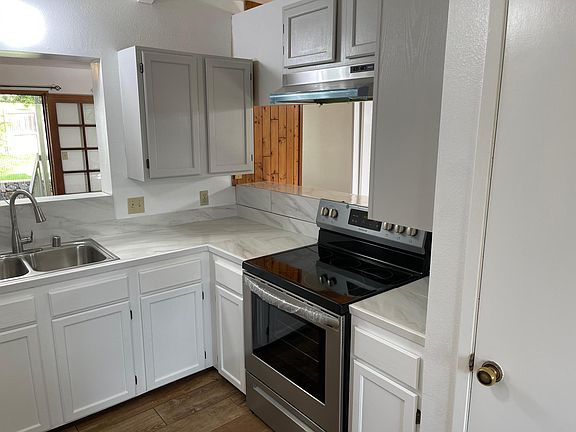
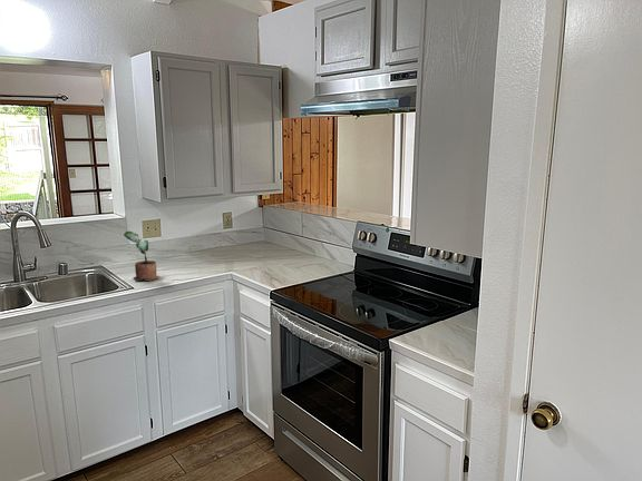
+ potted plant [123,230,159,282]
